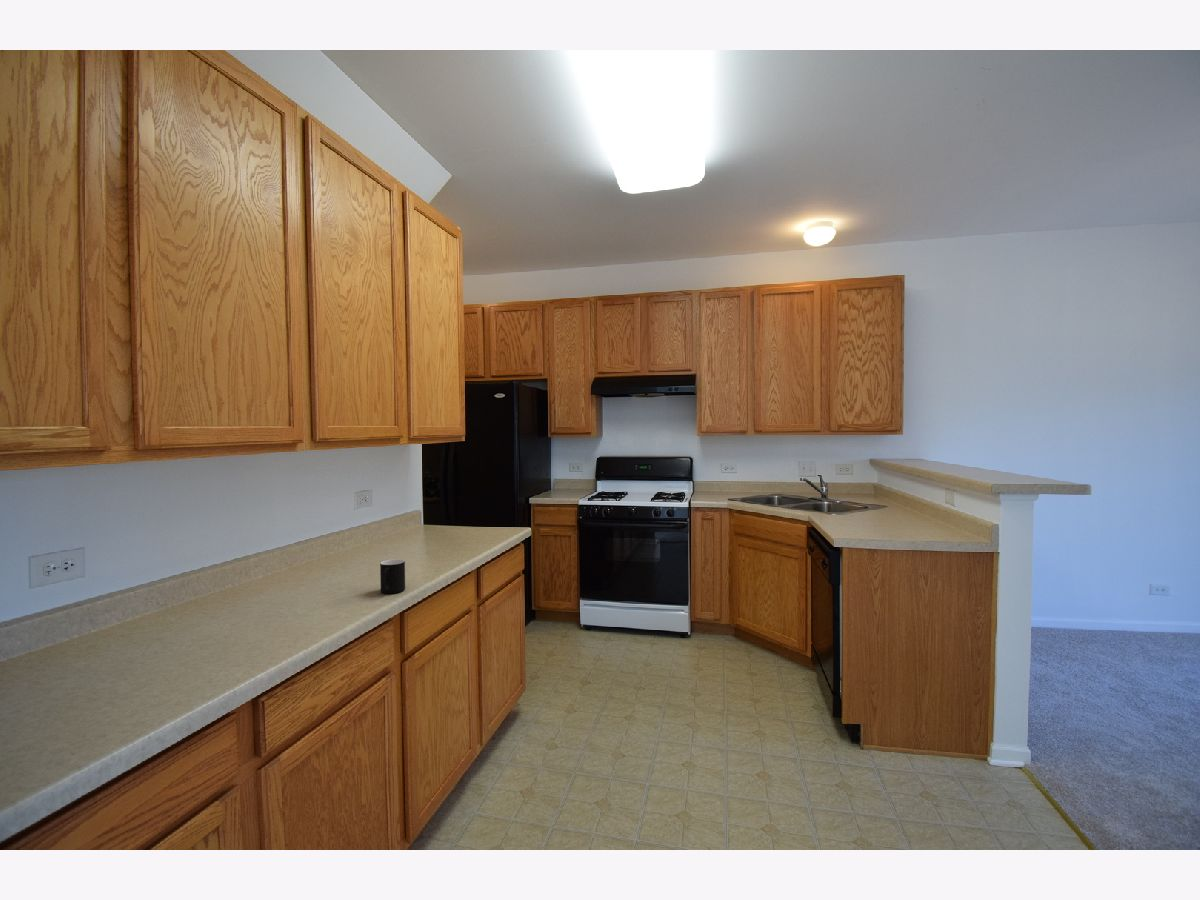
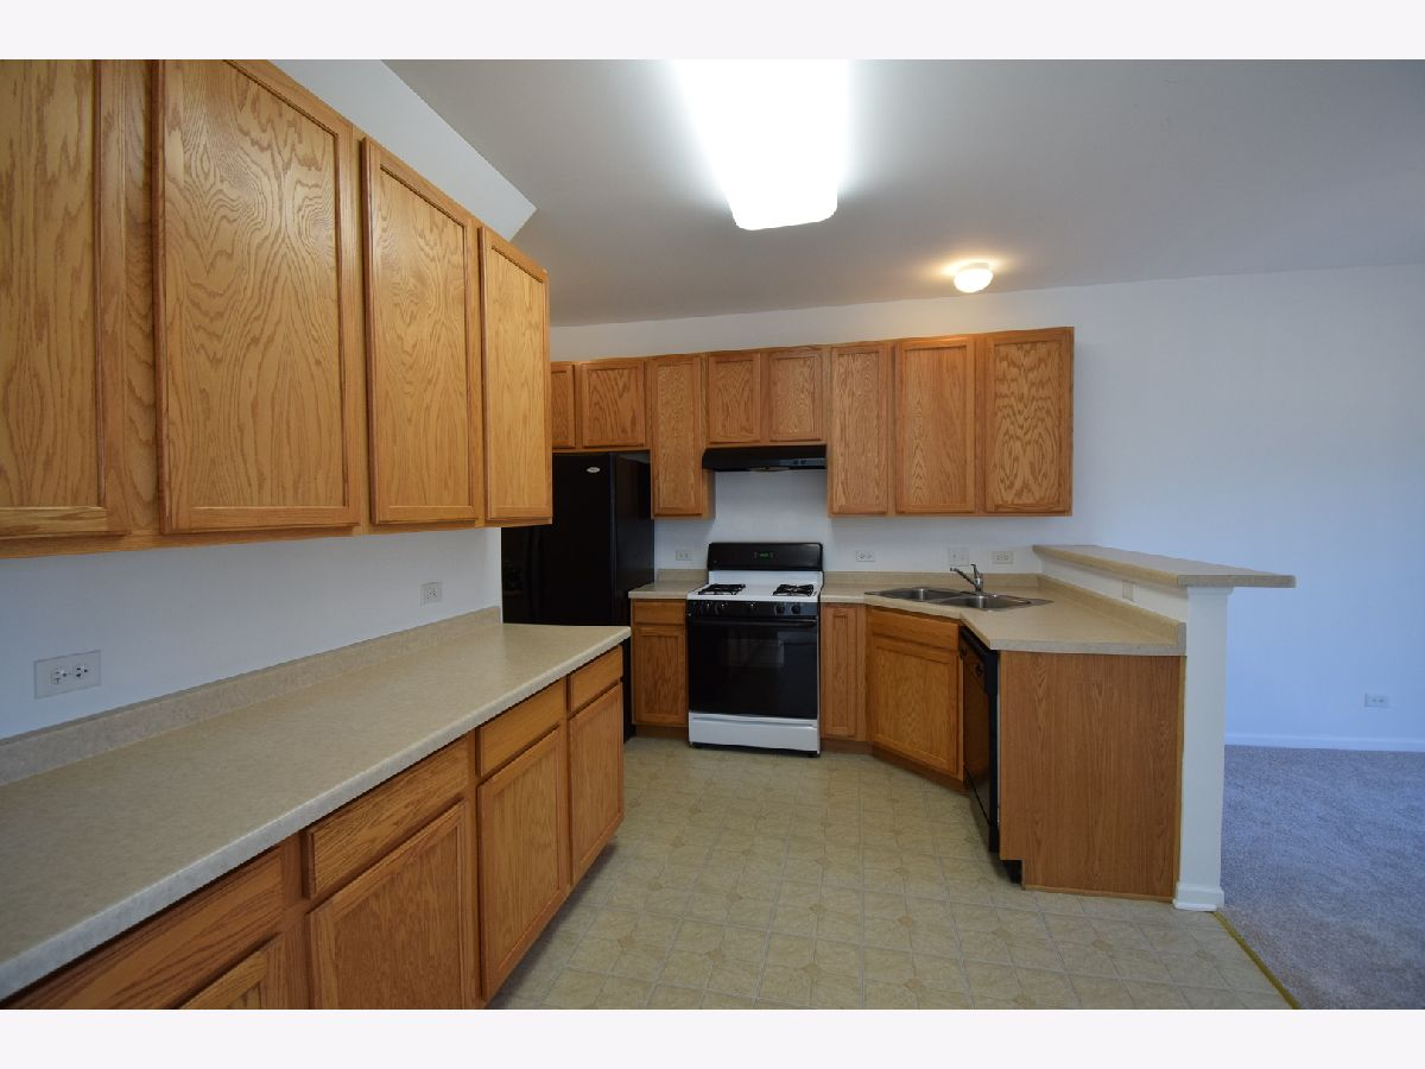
- cup [379,558,406,595]
